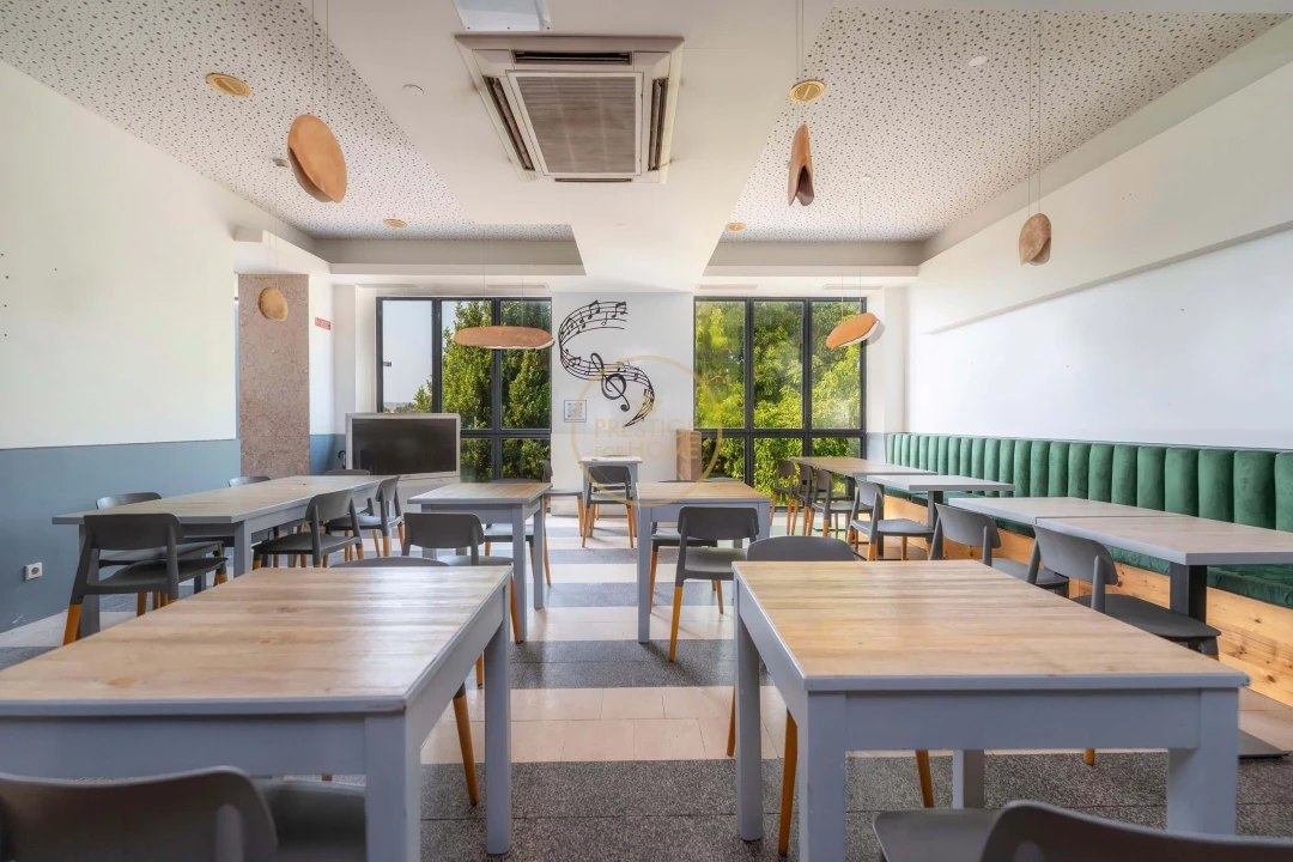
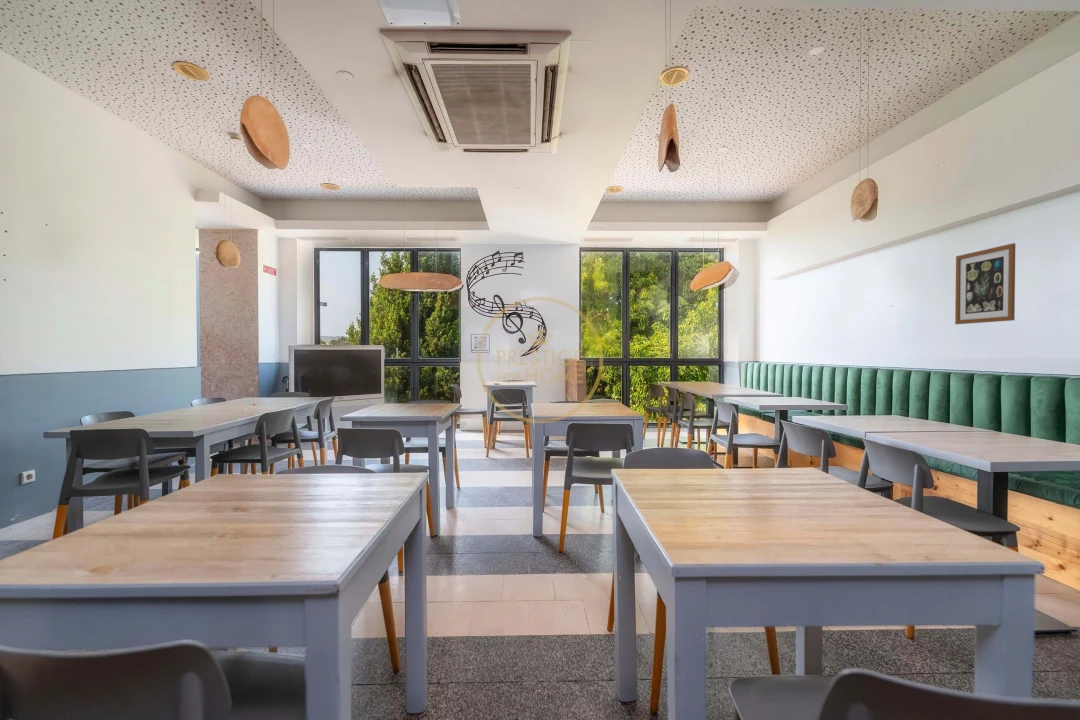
+ wall art [954,242,1016,325]
